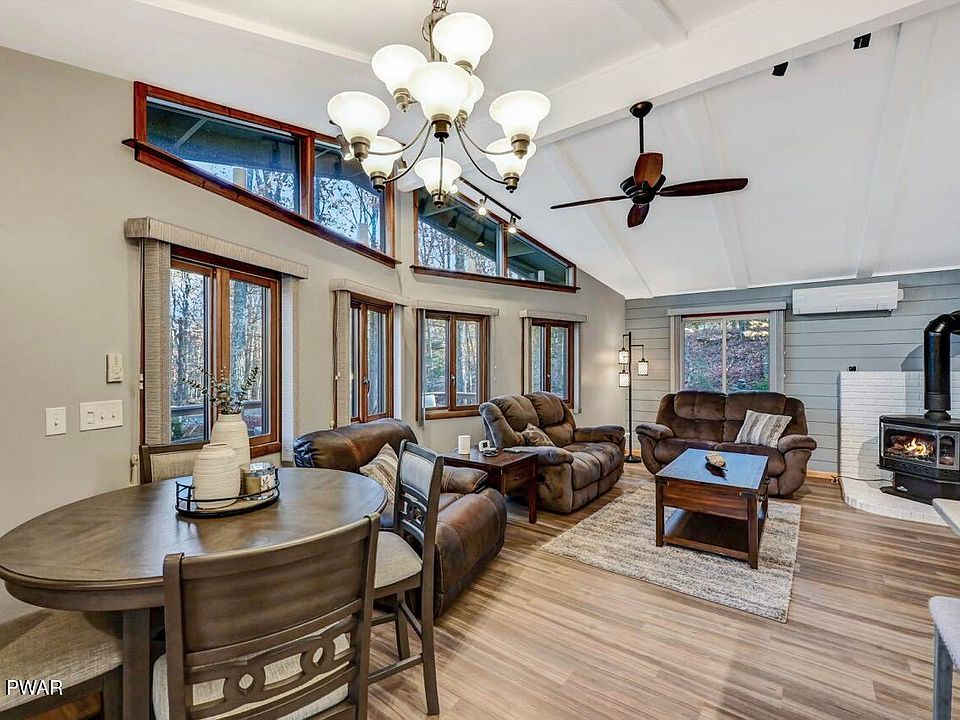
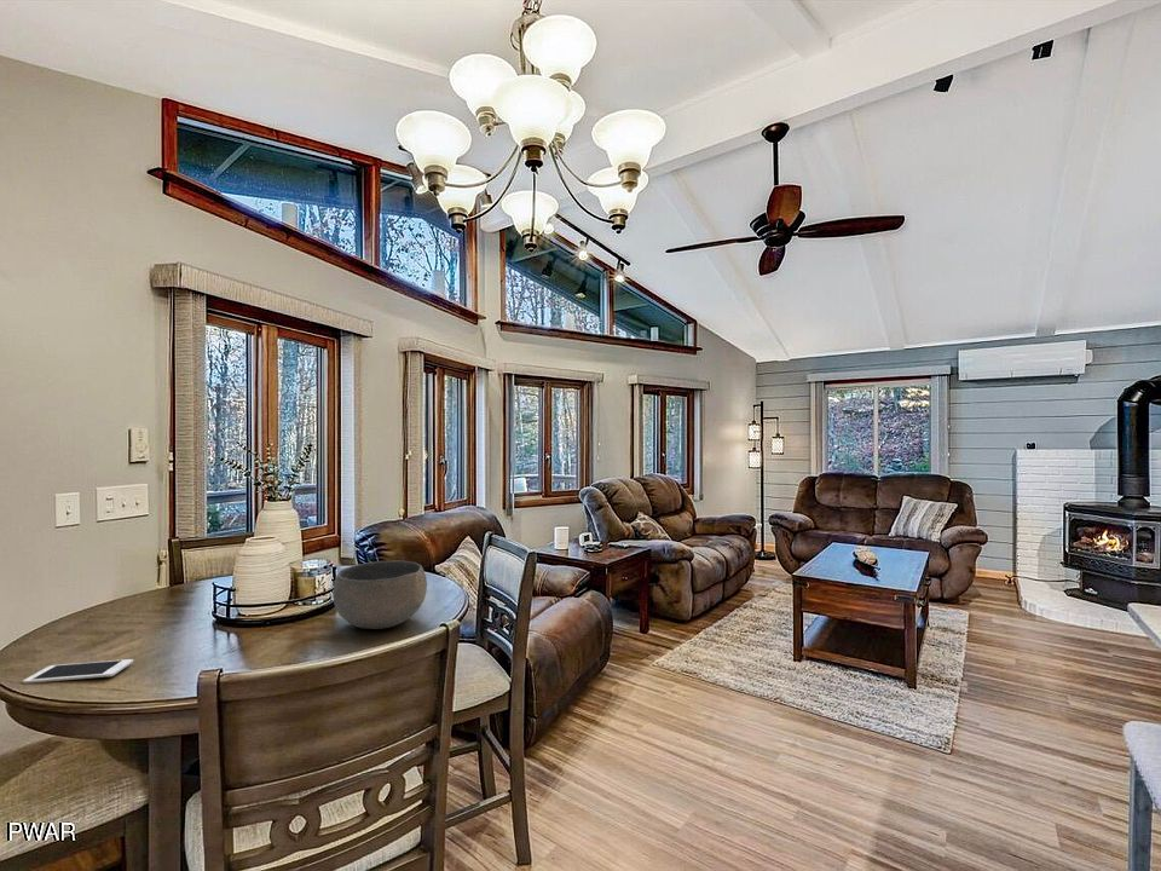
+ bowl [331,559,428,630]
+ cell phone [22,658,134,685]
